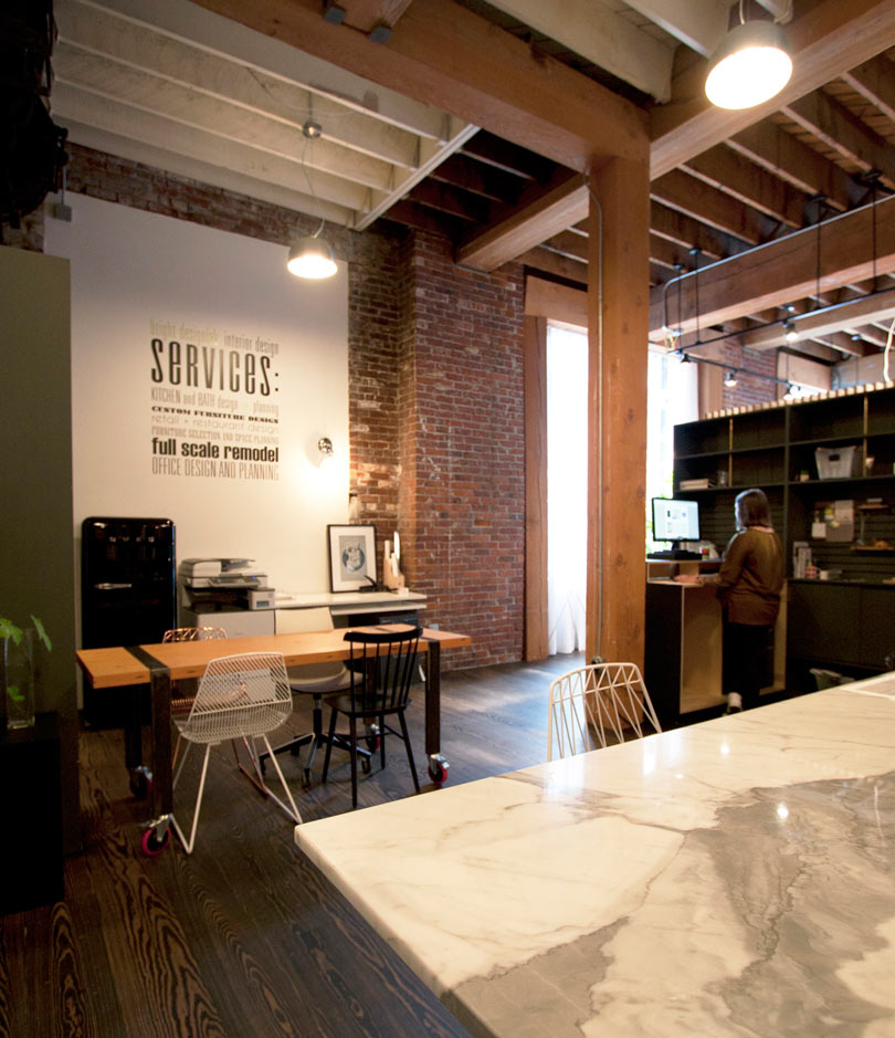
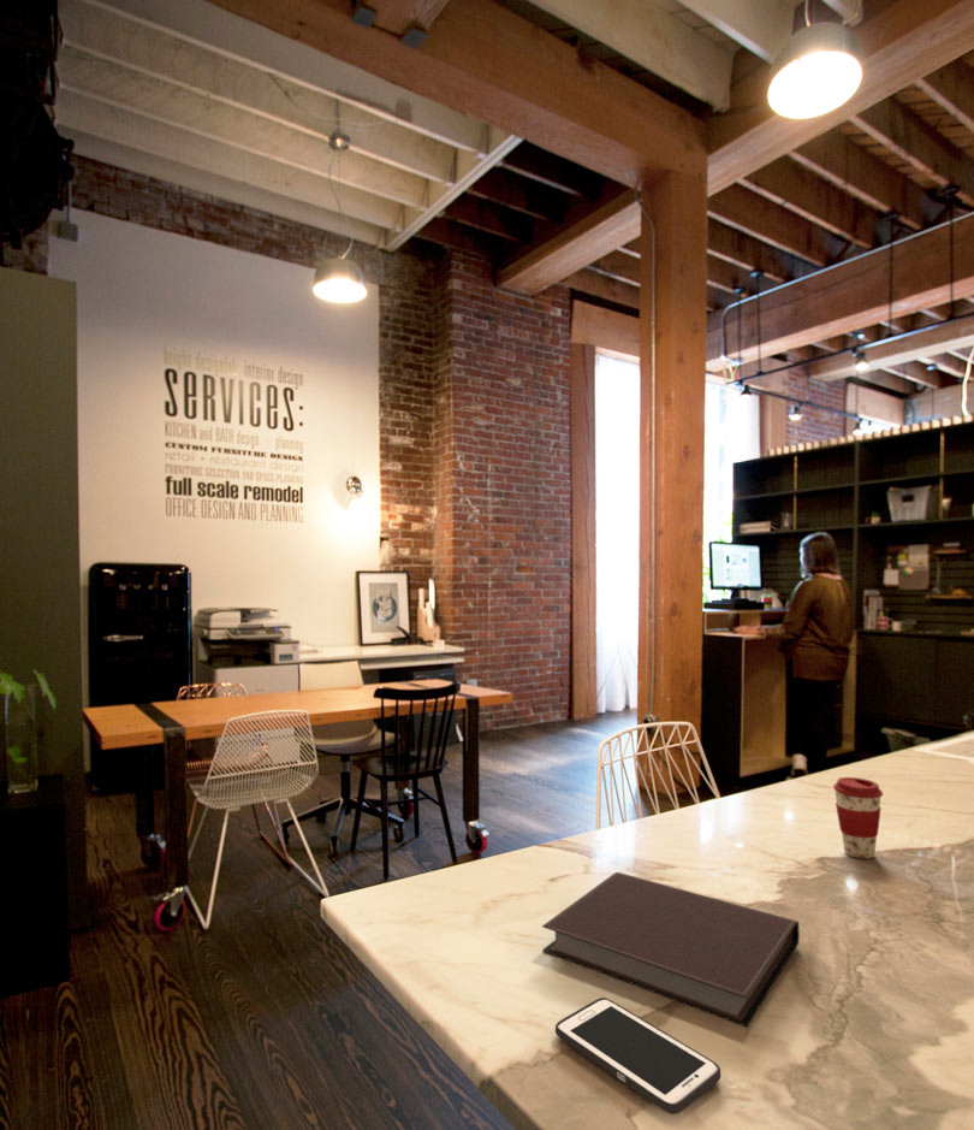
+ coffee cup [832,776,884,859]
+ cell phone [554,996,721,1116]
+ notebook [541,871,801,1029]
